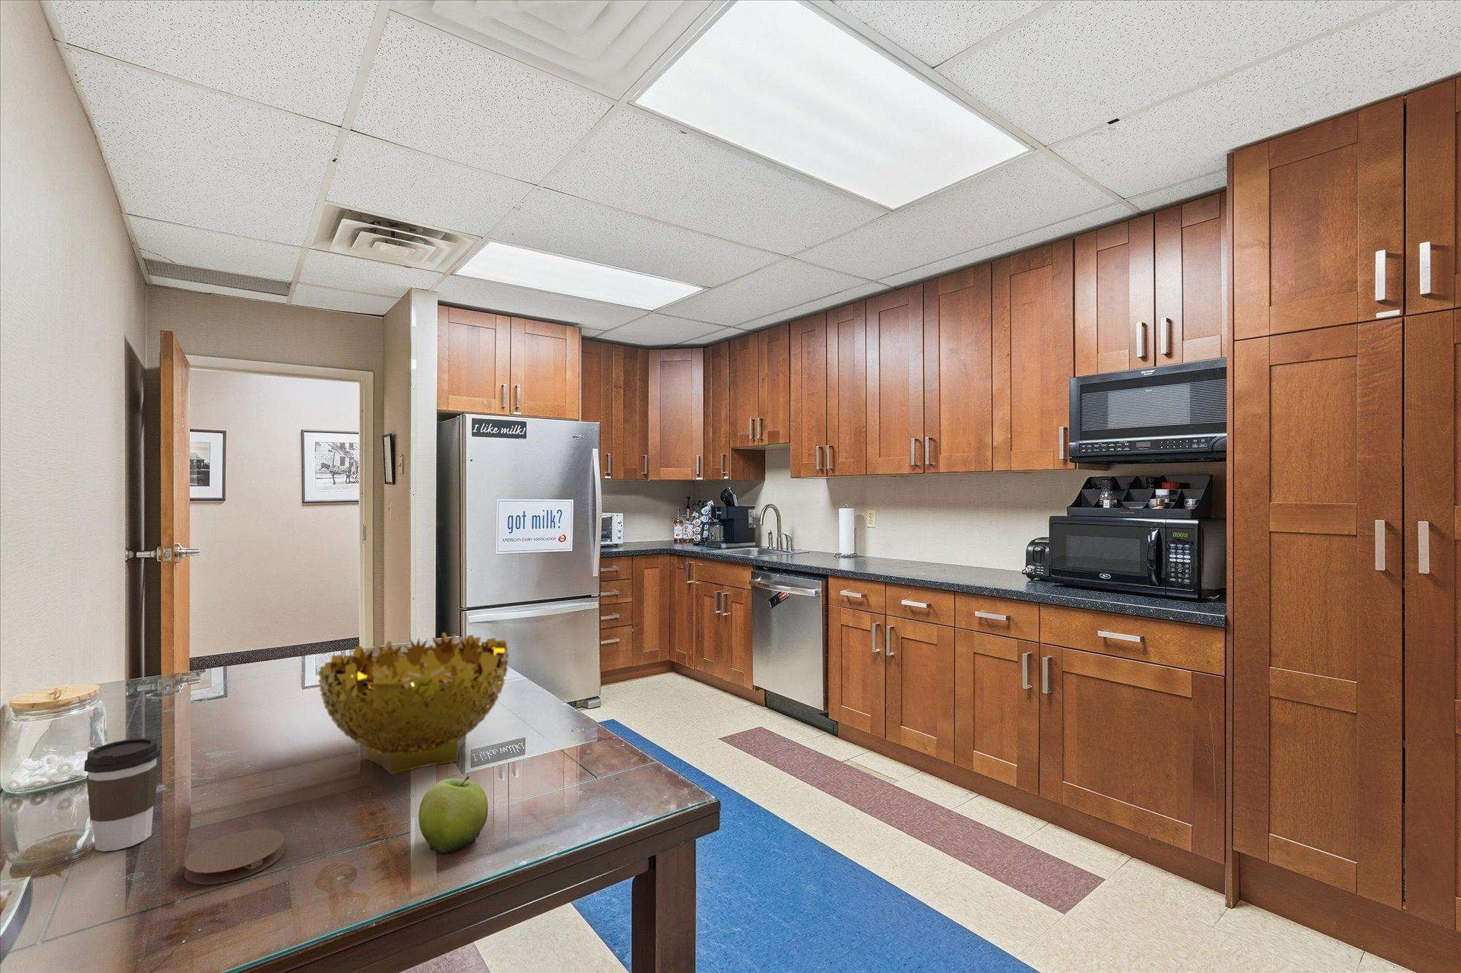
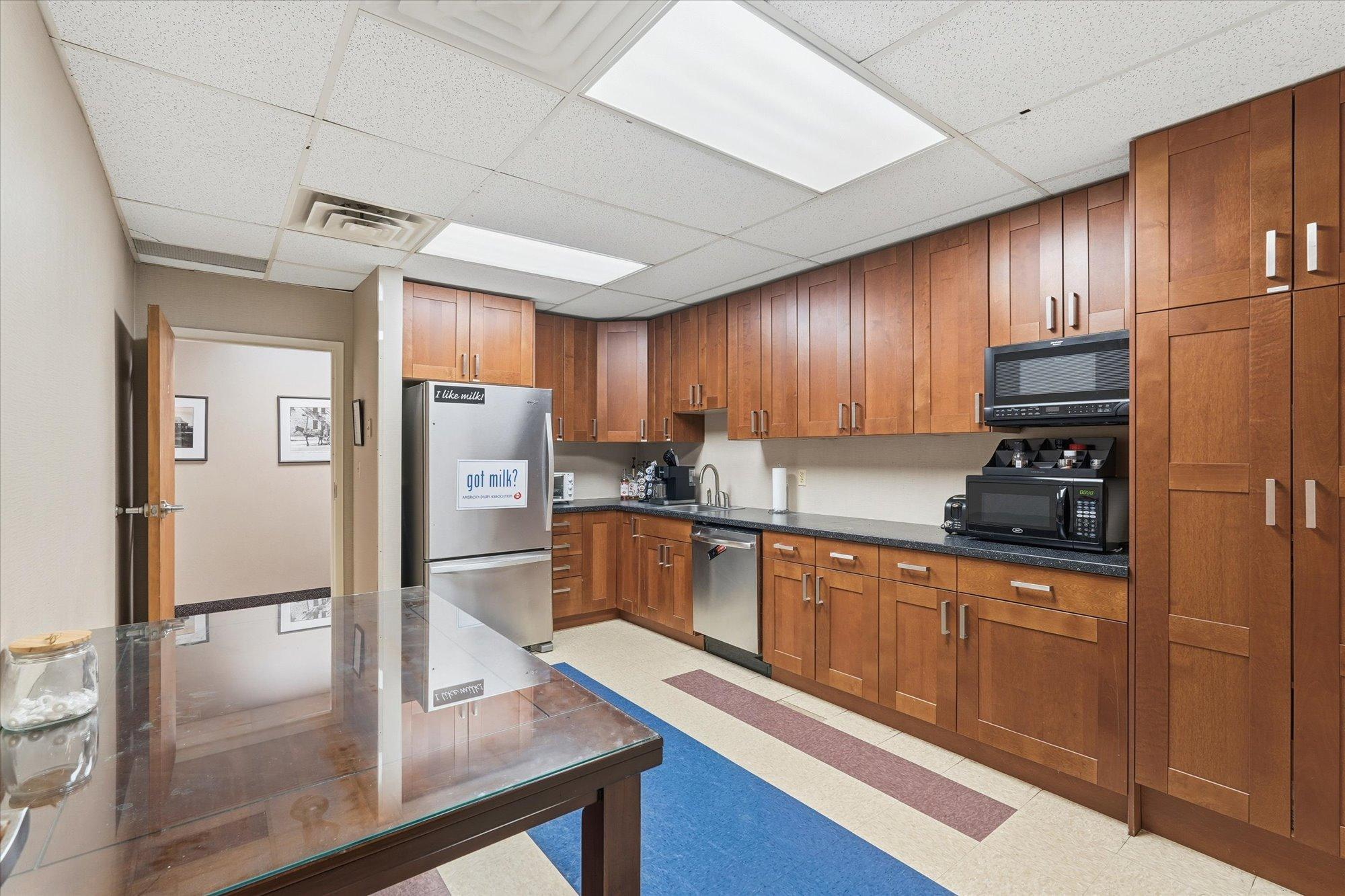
- coaster [184,829,286,885]
- fruit [418,775,489,855]
- decorative bowl [318,631,509,775]
- coffee cup [84,737,161,851]
